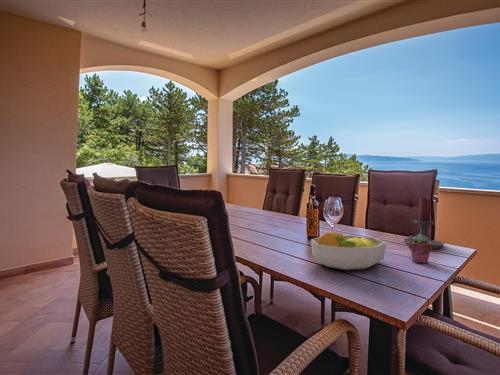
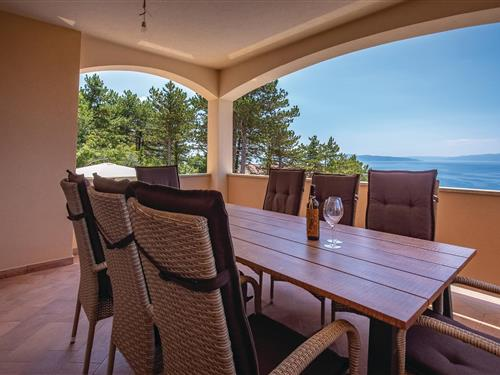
- fruit bowl [310,230,387,271]
- candle holder [403,196,445,249]
- potted succulent [407,233,433,264]
